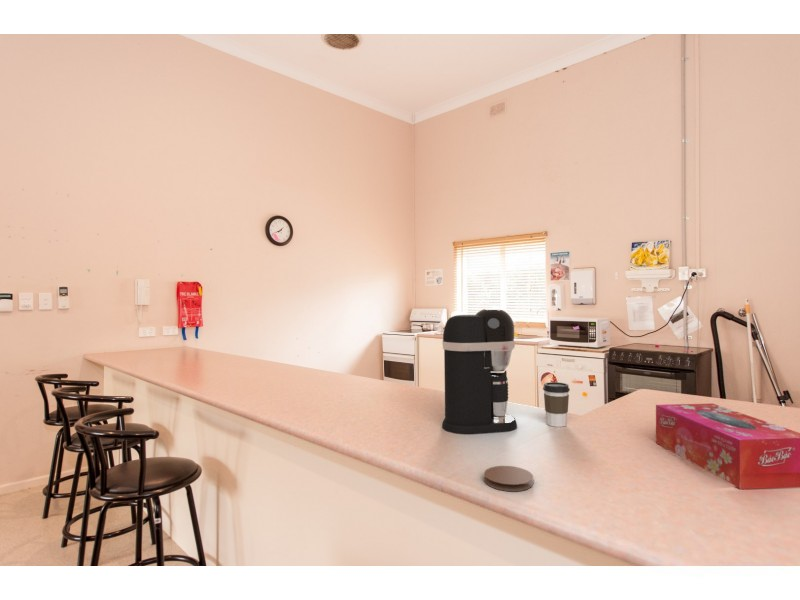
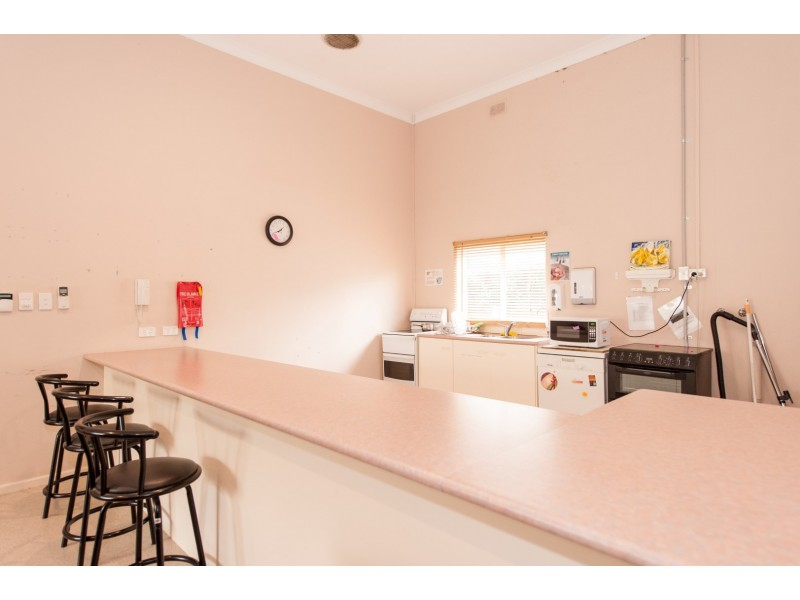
- coffee cup [542,381,571,428]
- coffee maker [441,308,518,435]
- tissue box [655,403,800,490]
- coaster [483,465,534,492]
